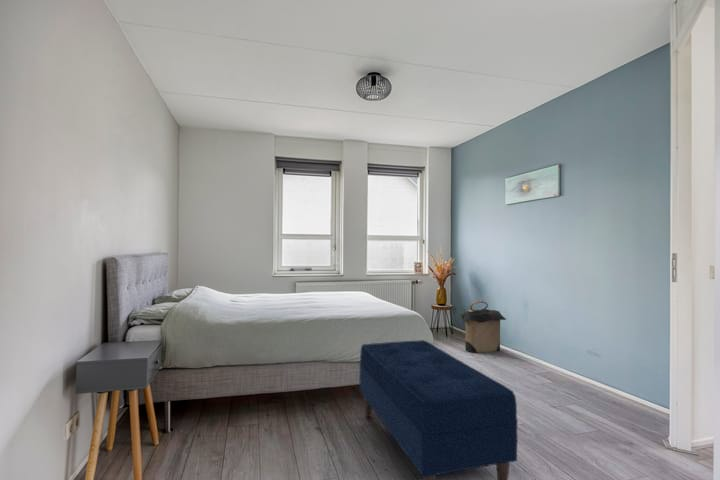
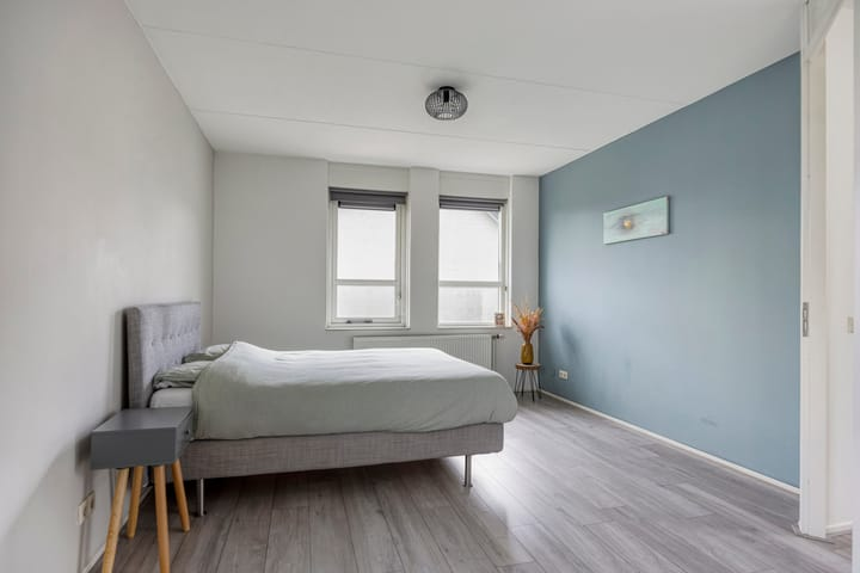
- laundry hamper [460,300,507,354]
- bench [358,339,518,480]
